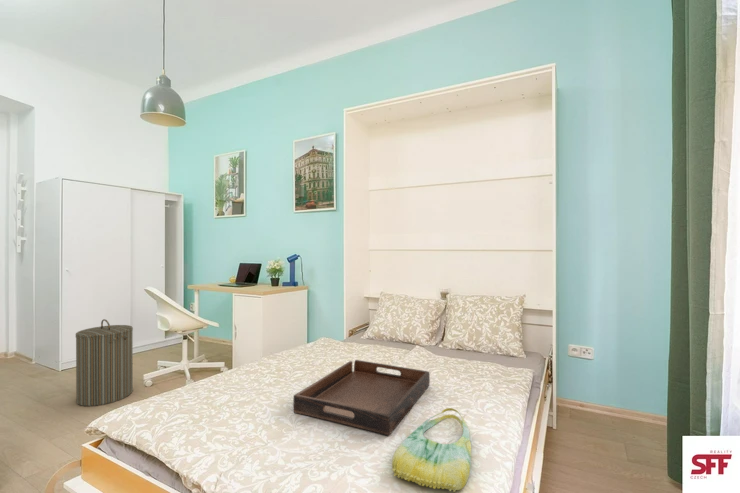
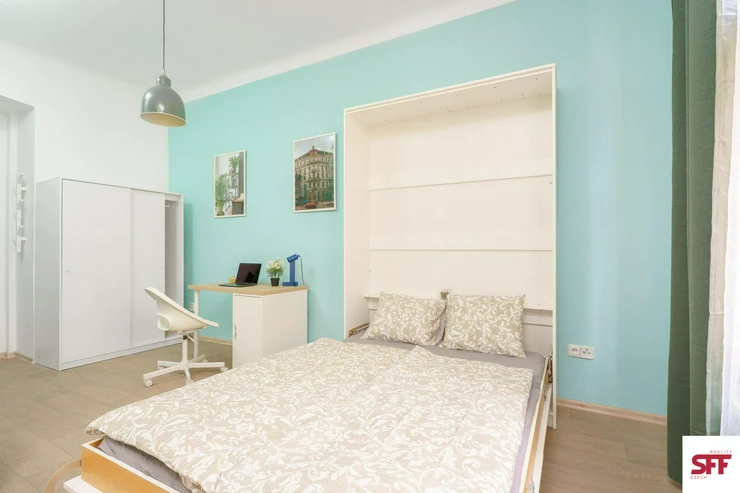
- laundry hamper [75,318,134,407]
- serving tray [292,359,431,436]
- tote bag [391,407,472,493]
